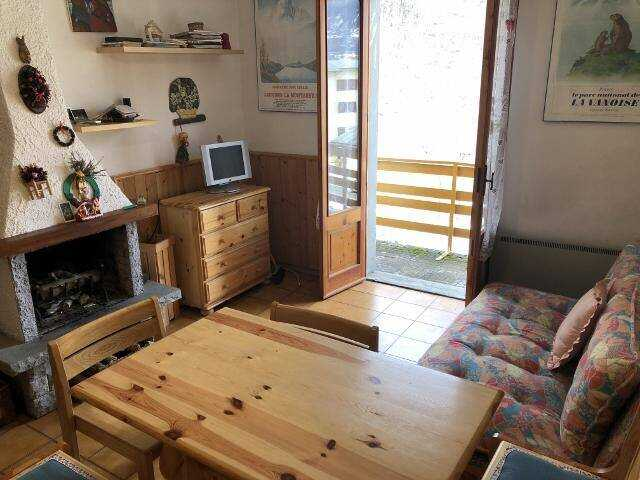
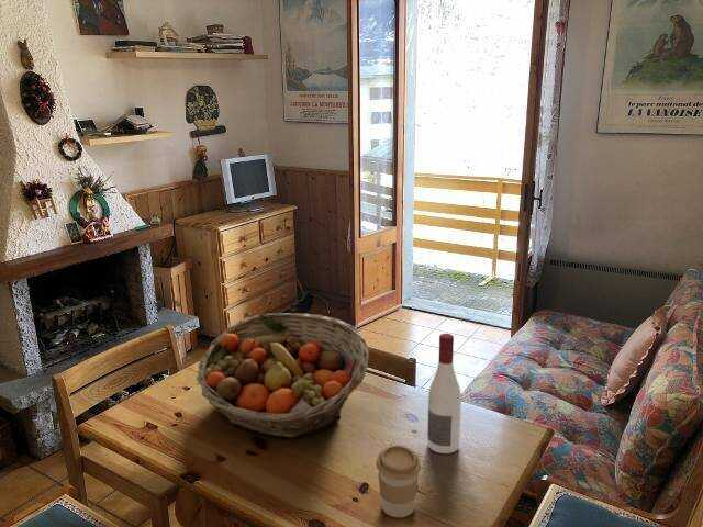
+ fruit basket [196,312,370,438]
+ alcohol [426,333,462,455]
+ coffee cup [376,445,422,518]
